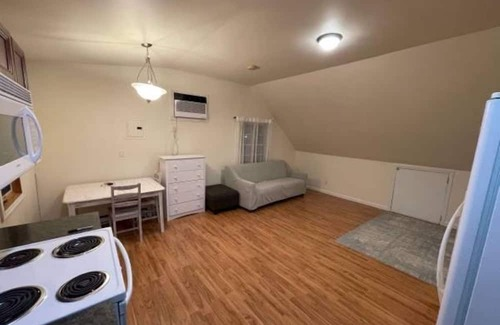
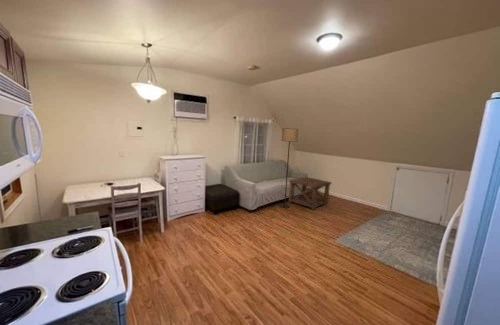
+ floor lamp [279,127,299,209]
+ side table [288,176,333,211]
